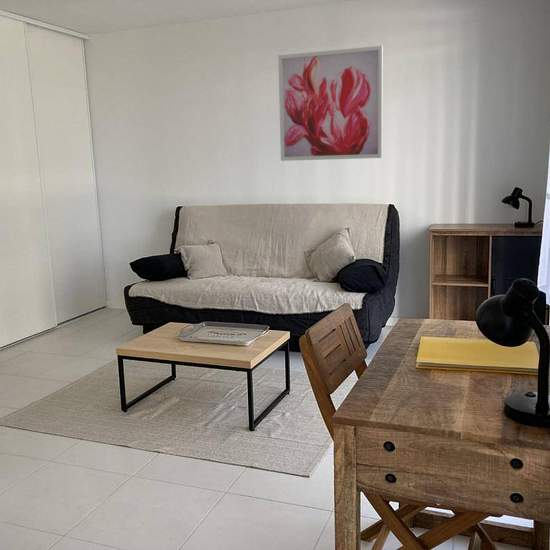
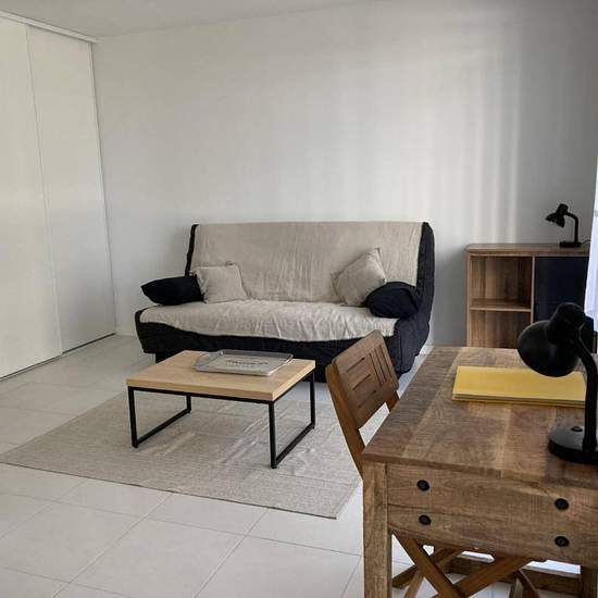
- wall art [277,45,384,162]
